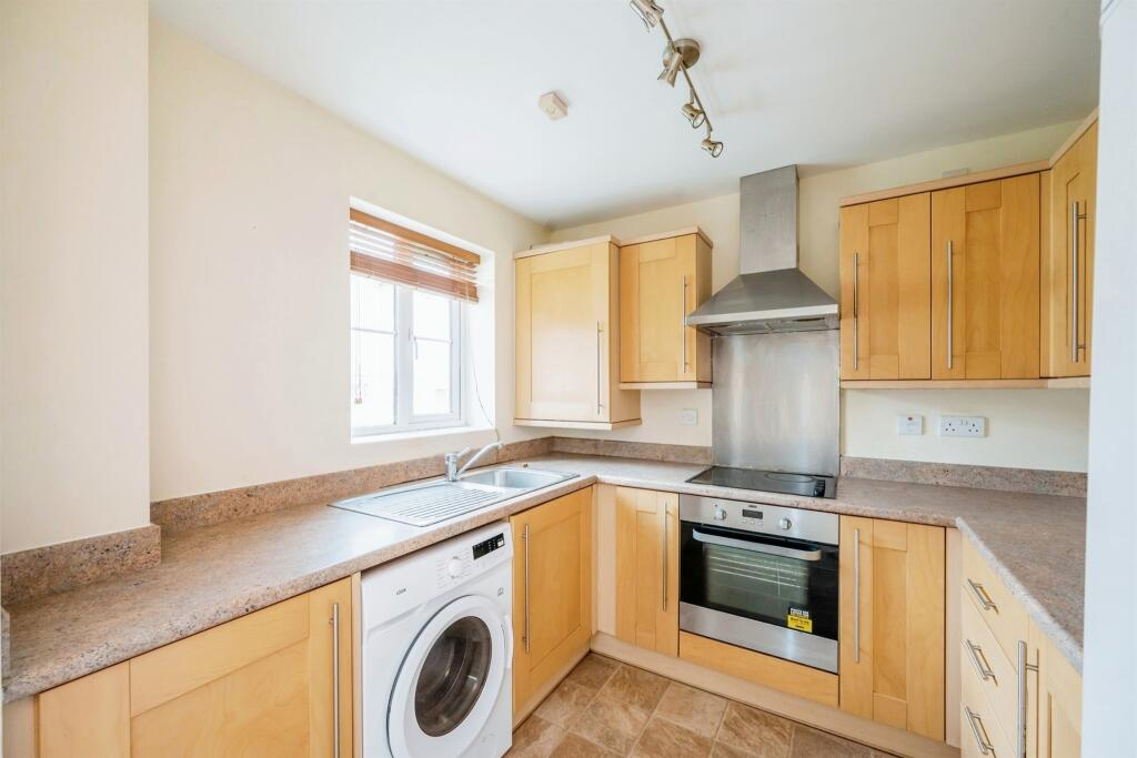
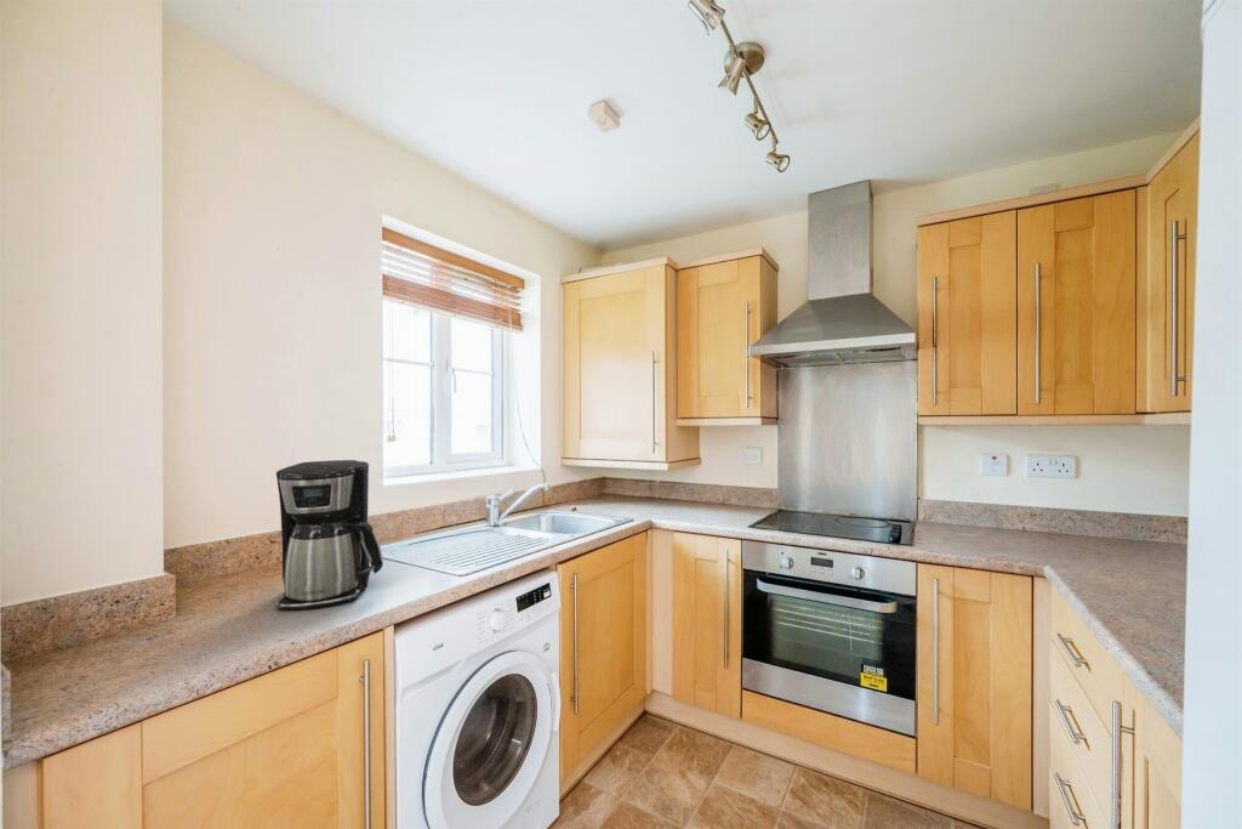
+ coffee maker [274,459,383,611]
